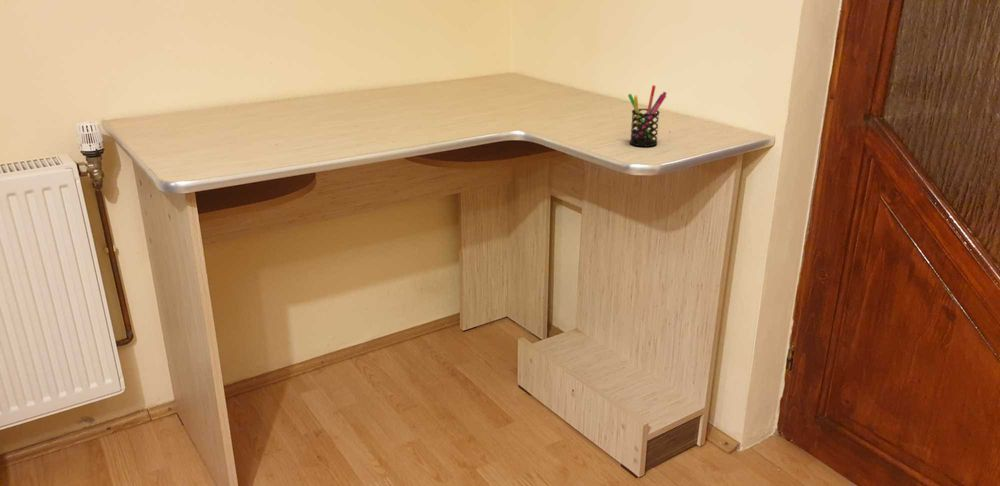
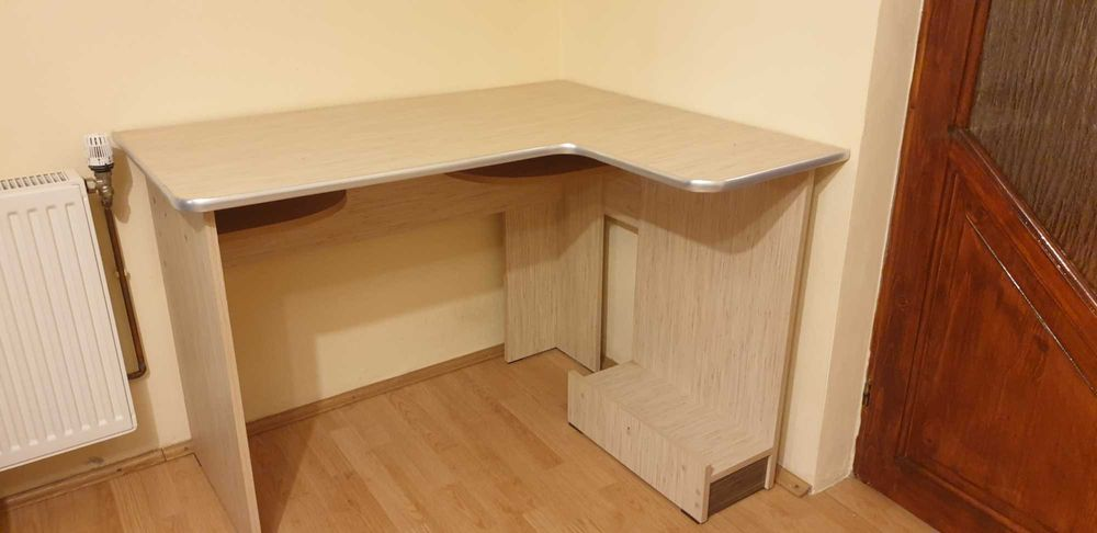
- pen holder [627,84,668,147]
